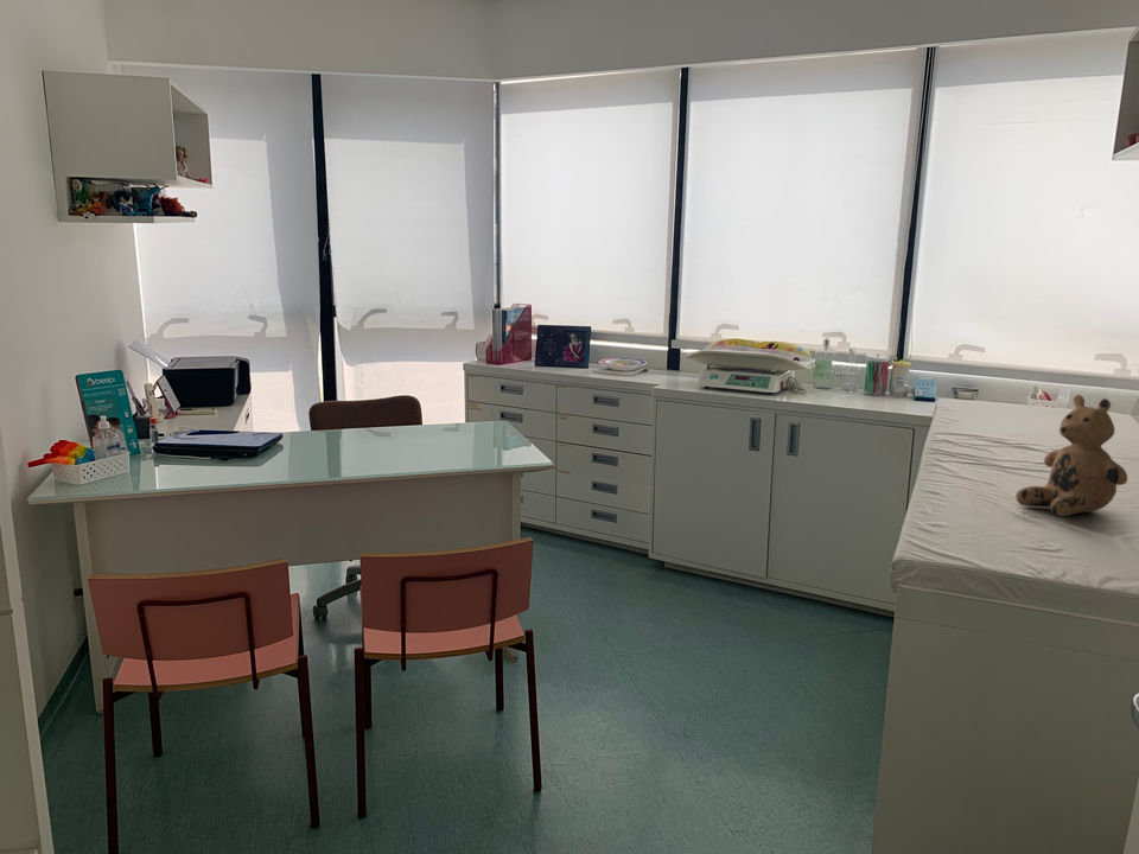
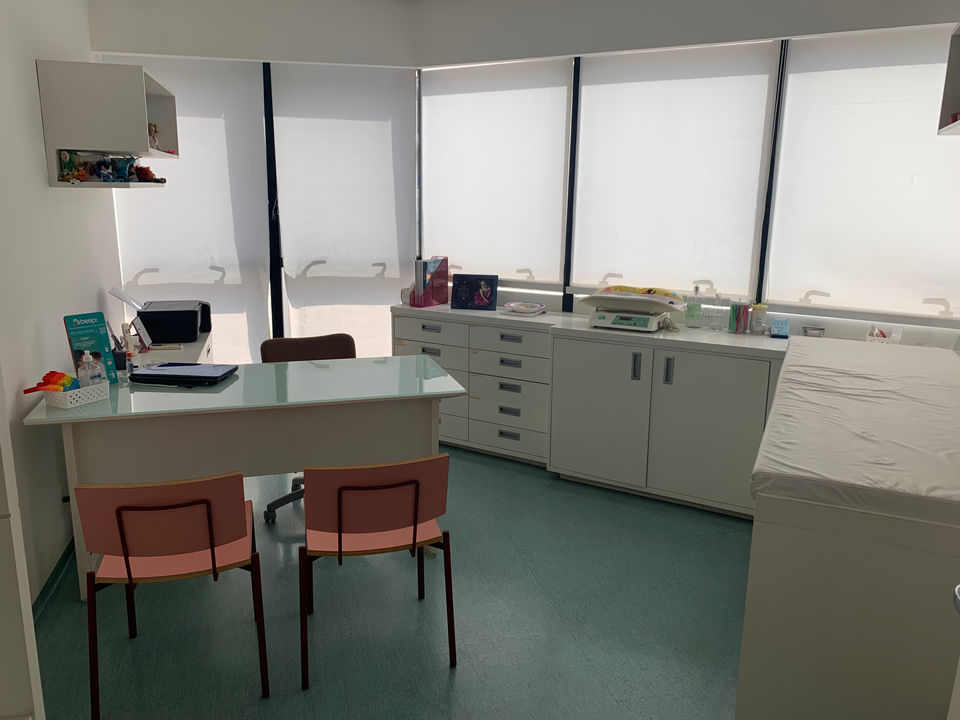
- teddy bear [1014,394,1128,518]
